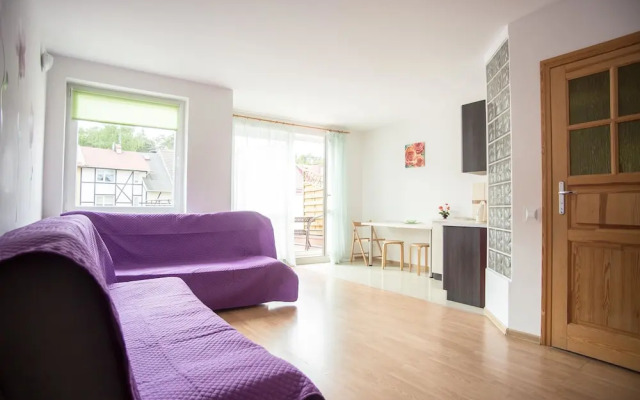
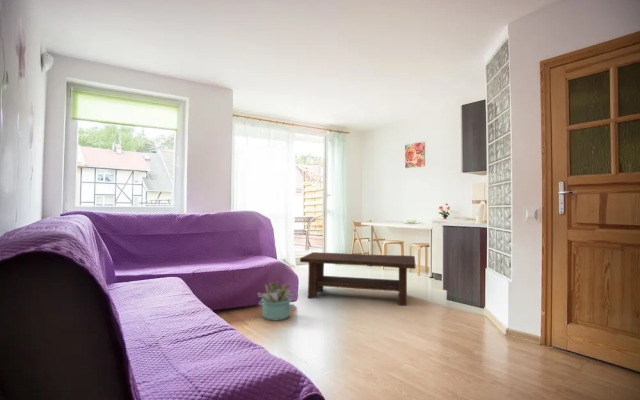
+ decorative plant [257,280,297,322]
+ coffee table [299,251,416,306]
